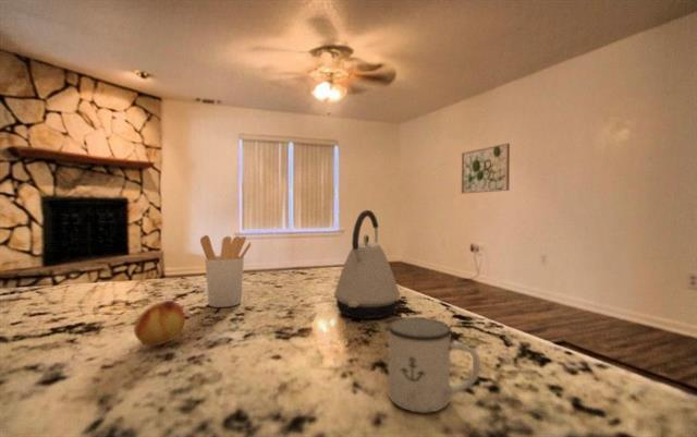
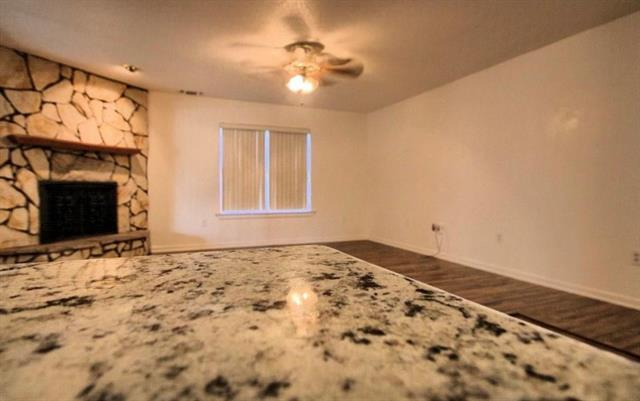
- kettle [333,209,400,319]
- fruit [133,300,187,347]
- utensil holder [199,234,253,308]
- mug [387,316,481,414]
- wall art [461,142,511,195]
